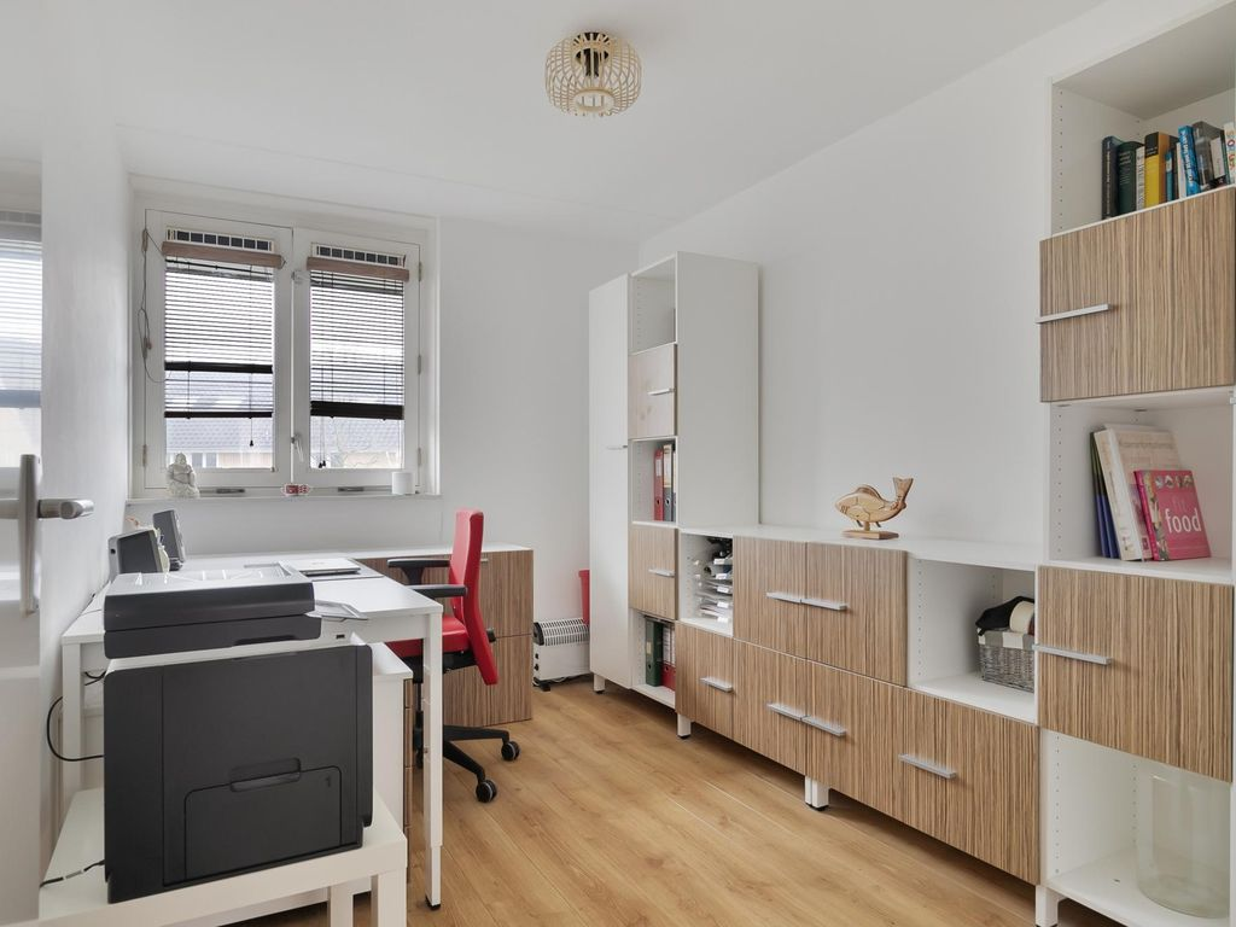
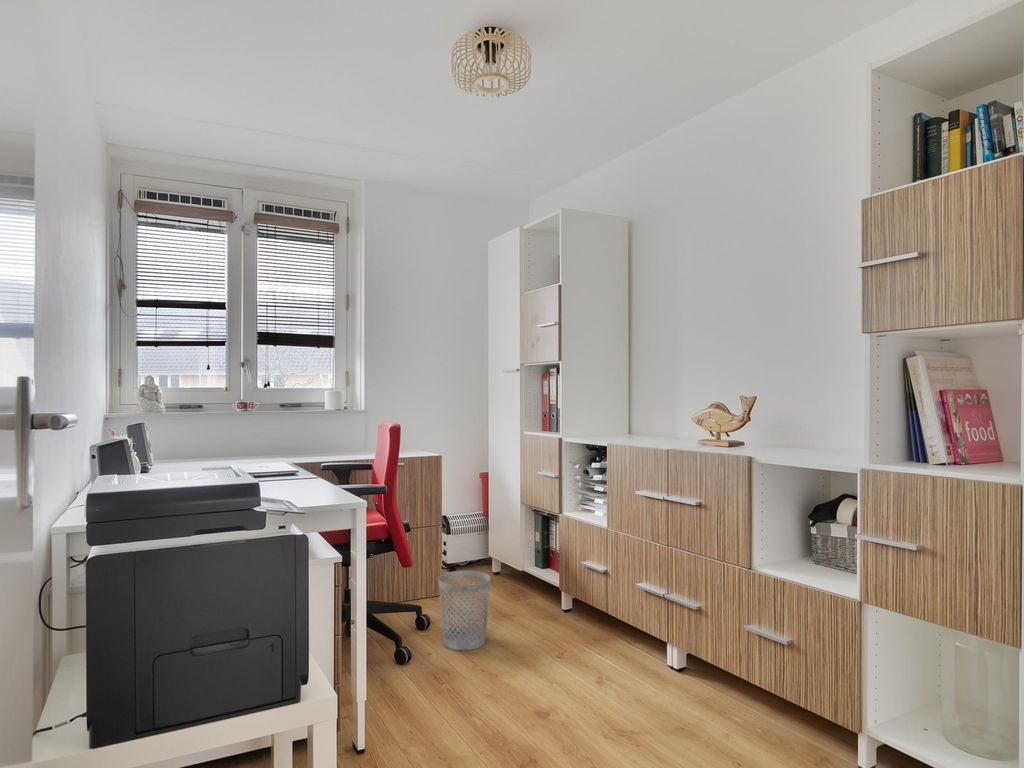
+ wastebasket [437,570,492,651]
